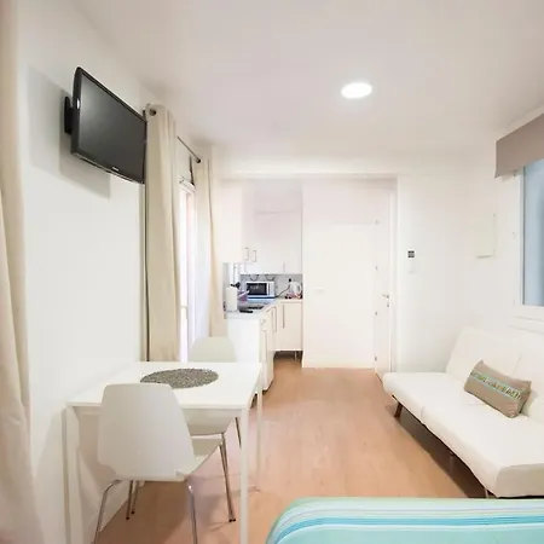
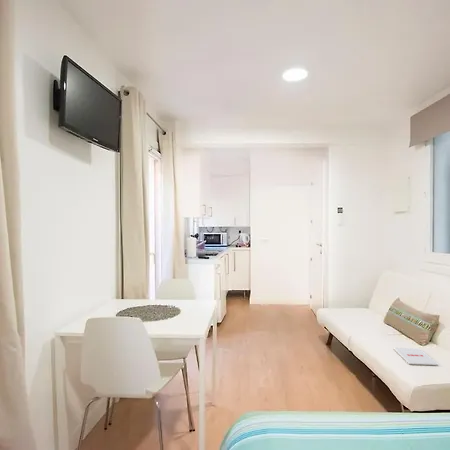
+ magazine [392,347,439,366]
